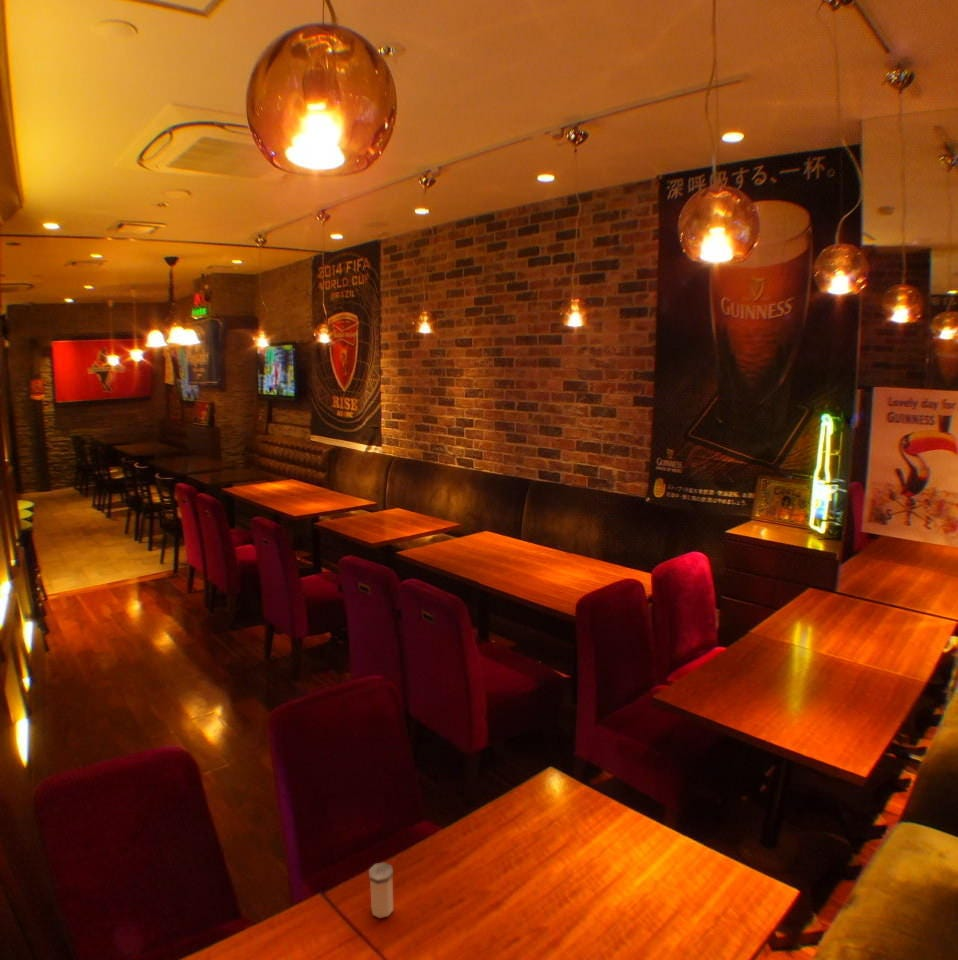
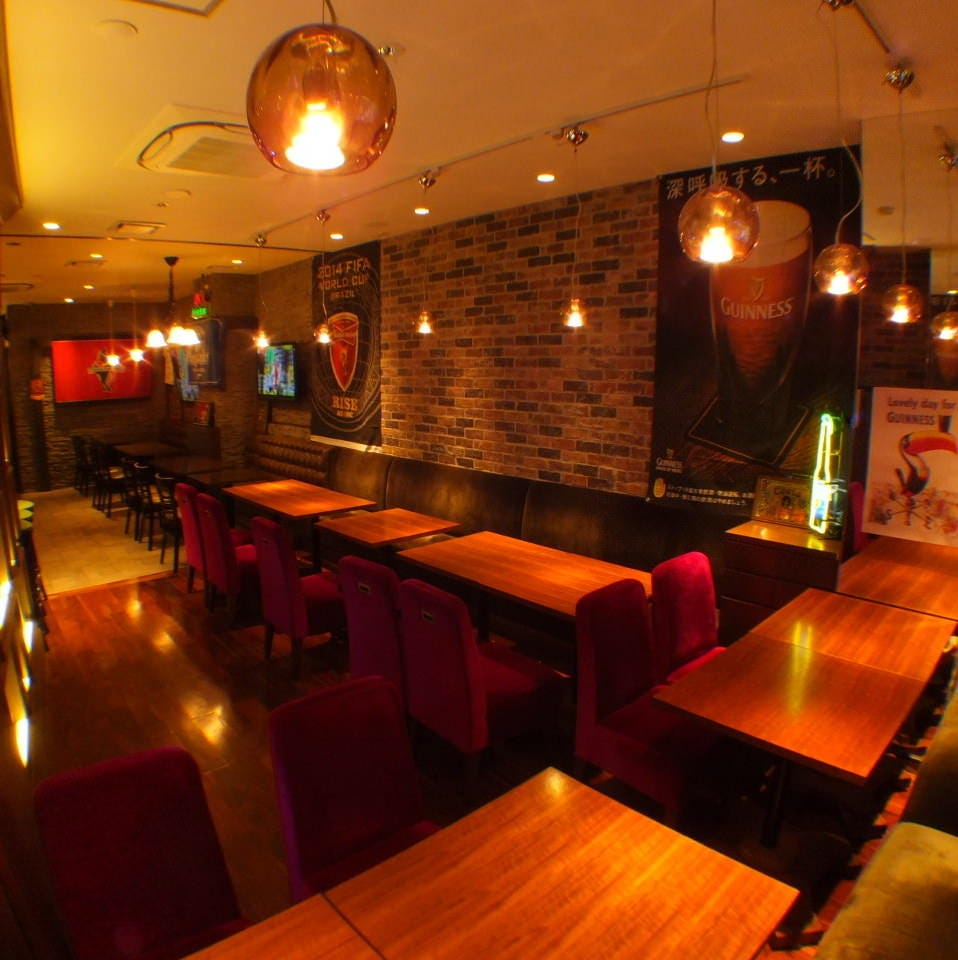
- salt shaker [368,861,394,919]
